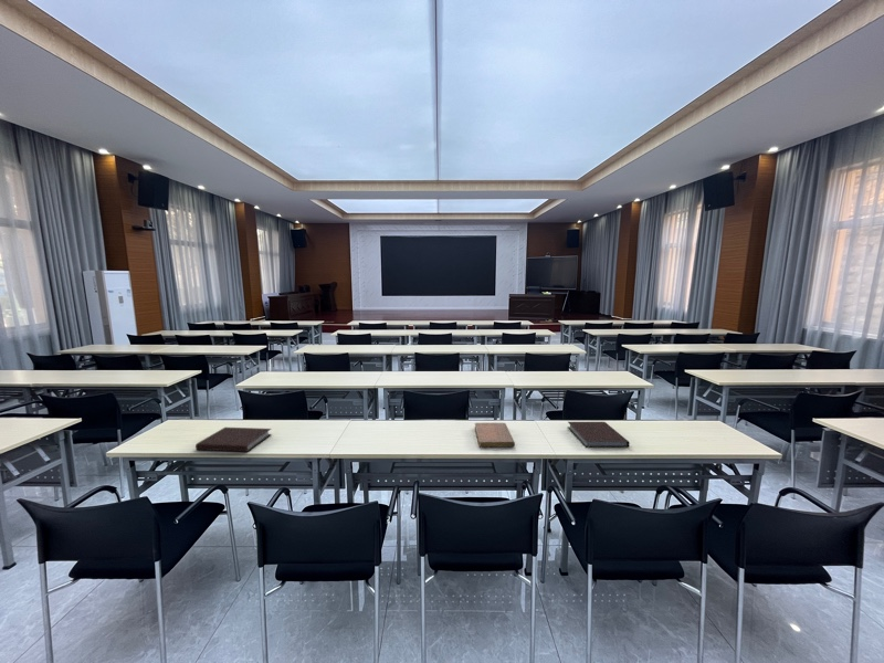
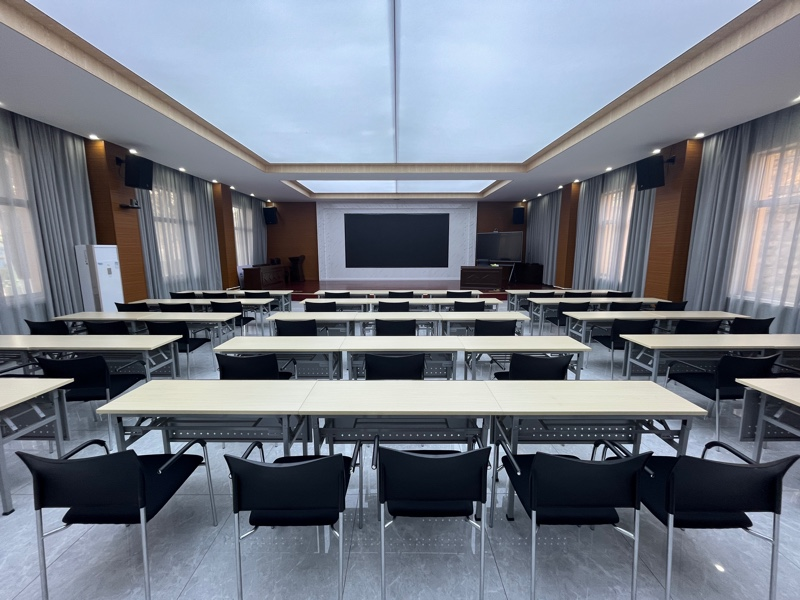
- notebook [567,421,631,449]
- notebook [194,427,272,453]
- notebook [474,422,516,449]
